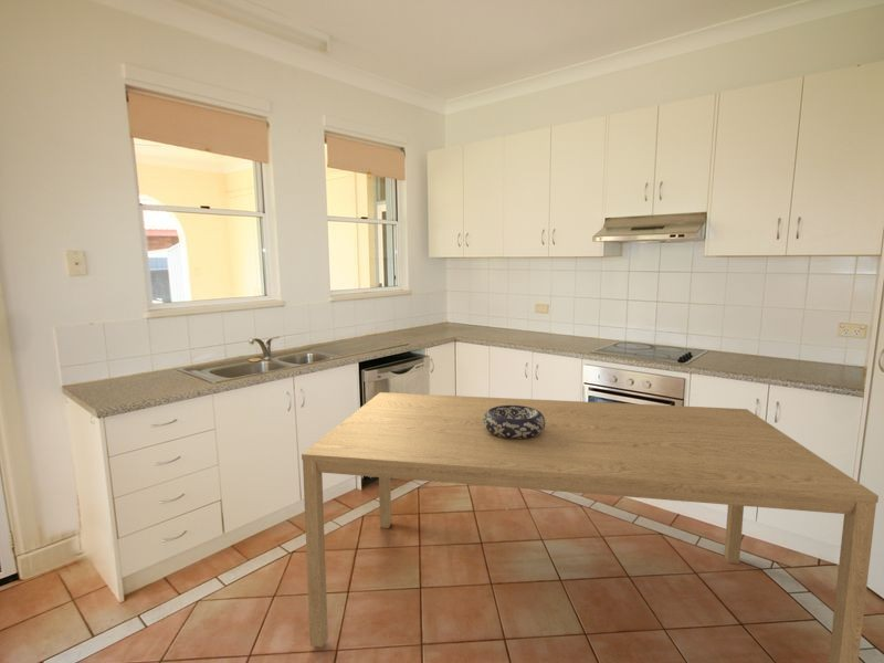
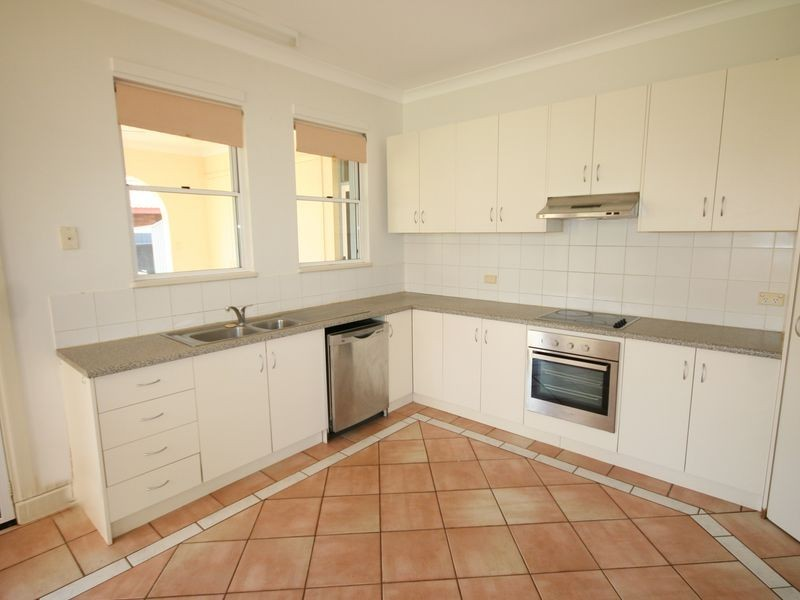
- dining table [301,391,880,663]
- decorative bowl [483,406,545,439]
